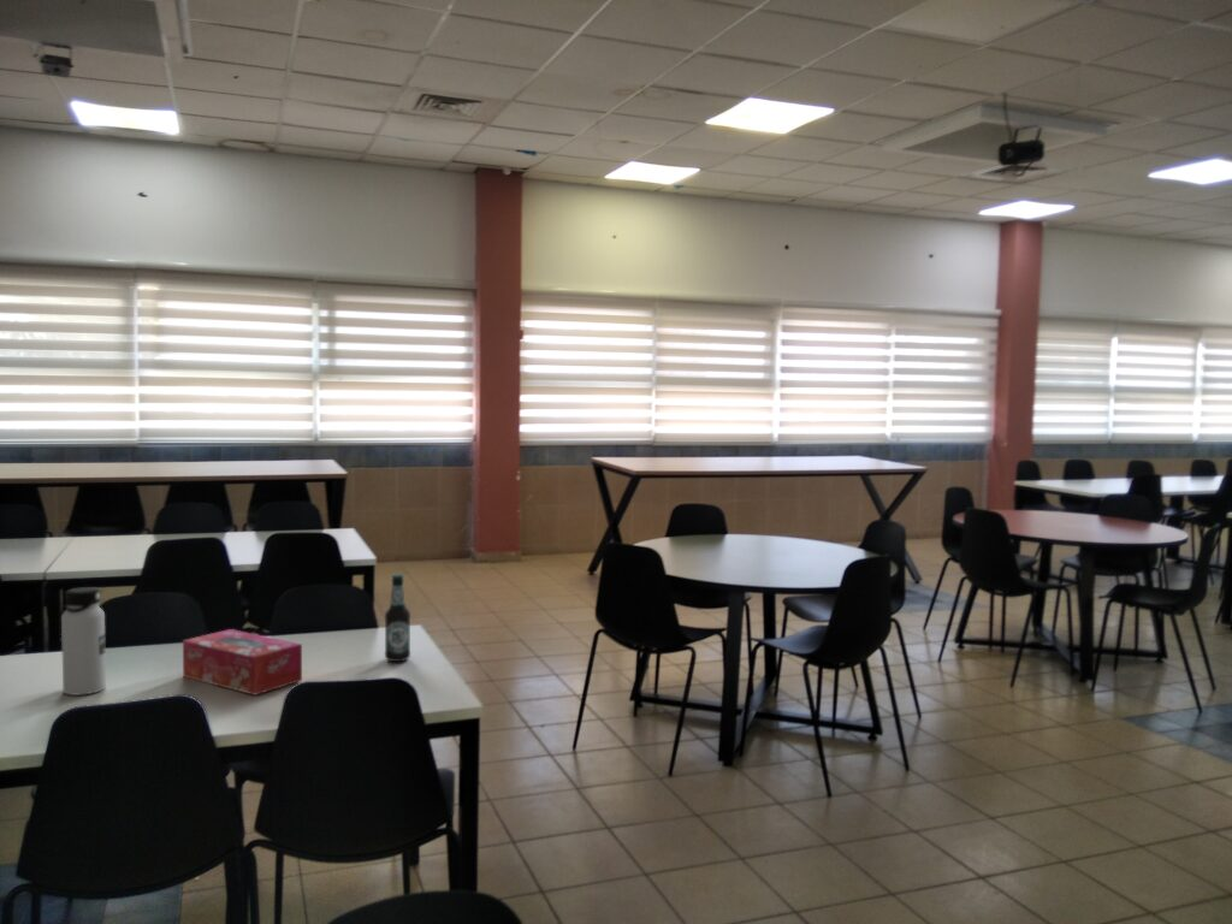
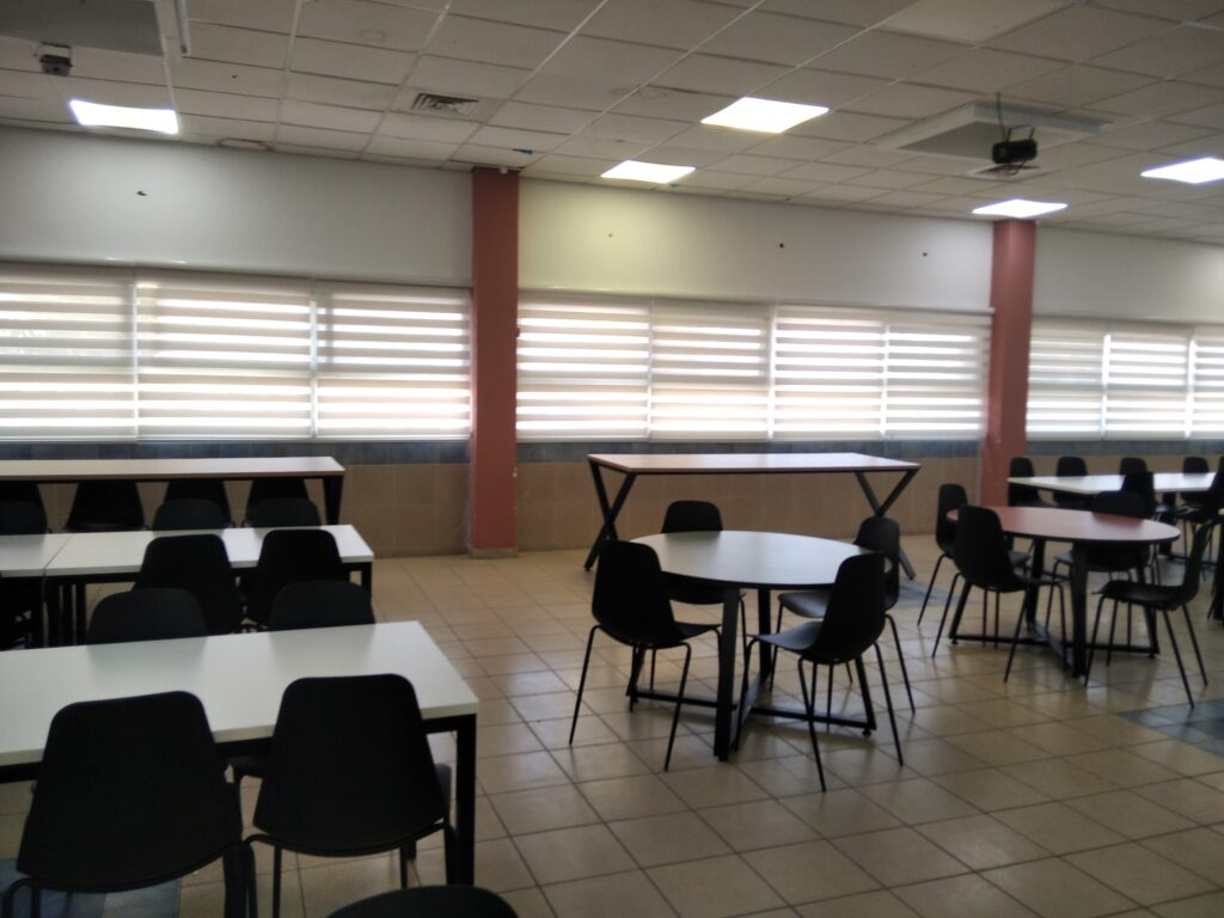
- tissue box [182,628,303,697]
- bottle [384,573,411,663]
- water bottle [60,586,107,697]
